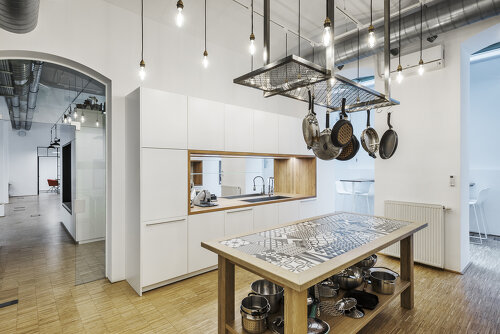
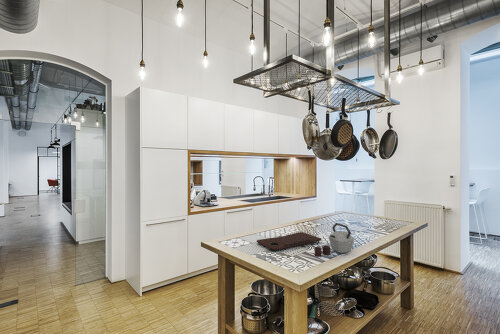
+ kettle [314,222,355,258]
+ cutting board [256,231,323,252]
